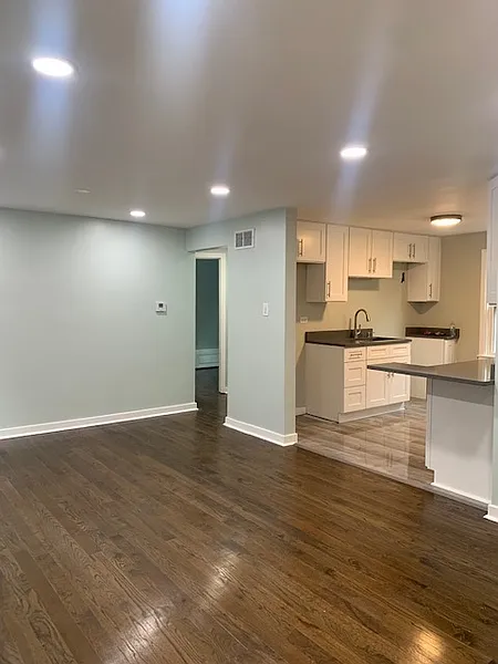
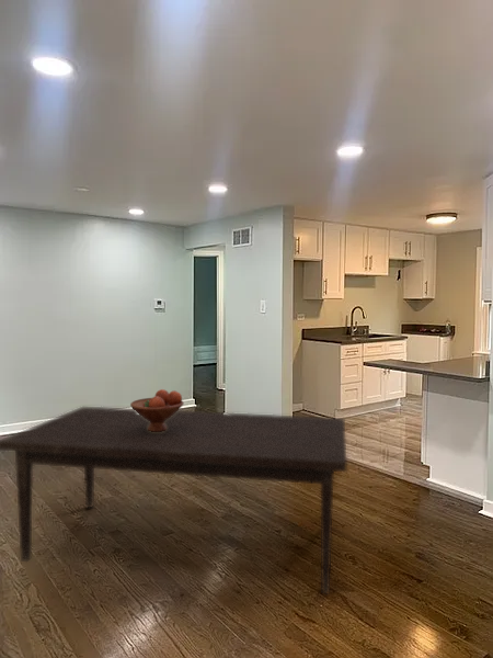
+ dining table [0,406,348,595]
+ fruit bowl [129,388,184,432]
